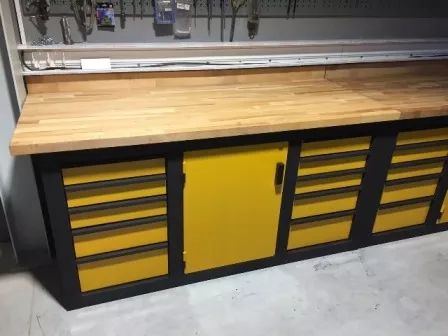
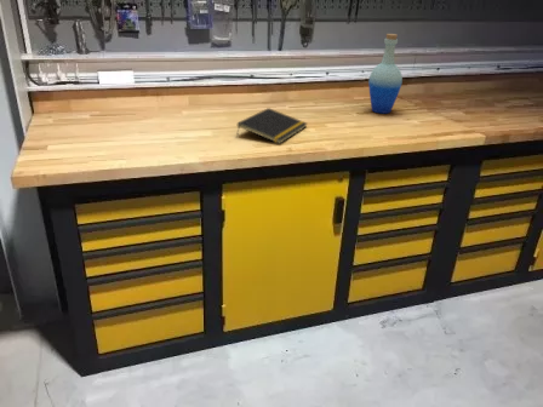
+ bottle [367,33,404,115]
+ notepad [235,107,308,145]
